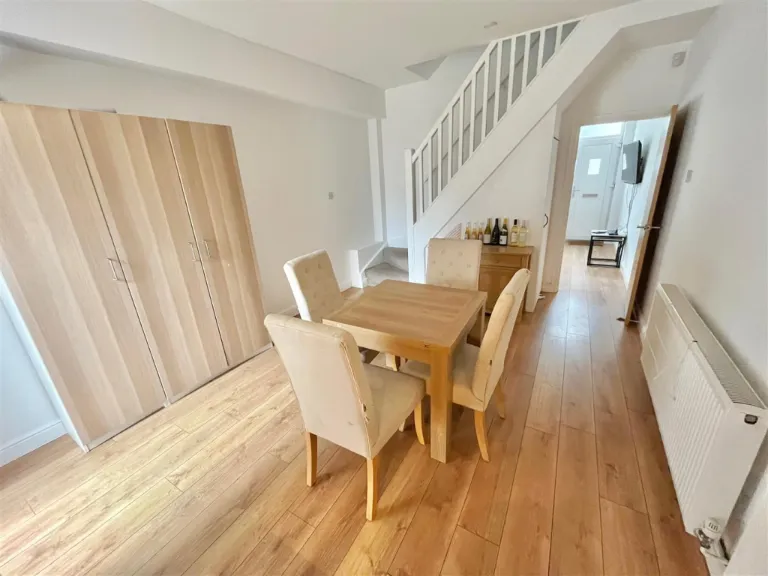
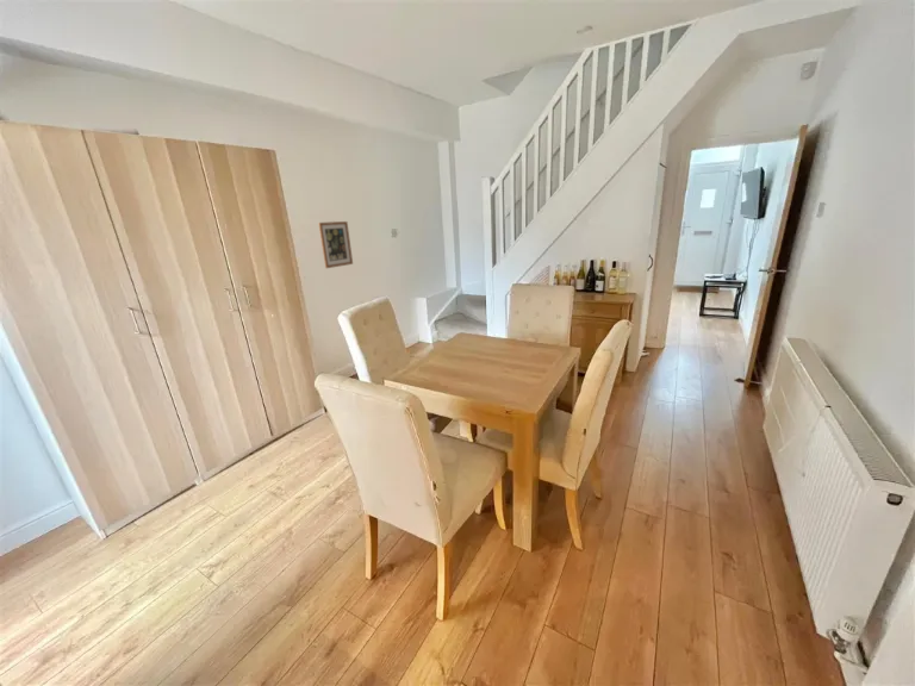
+ wall art [317,220,354,269]
